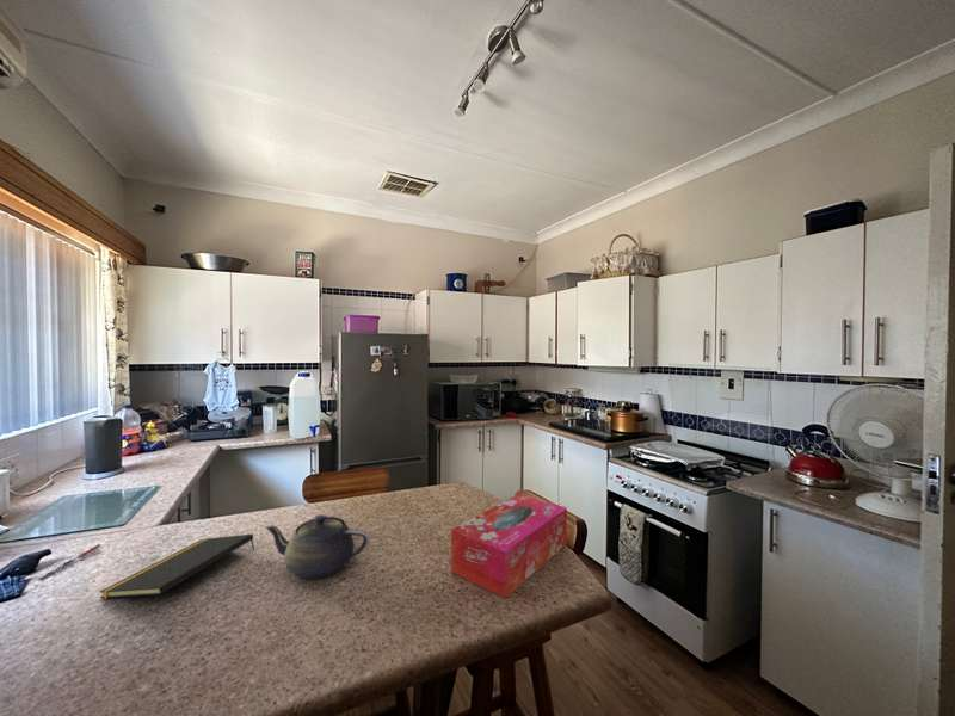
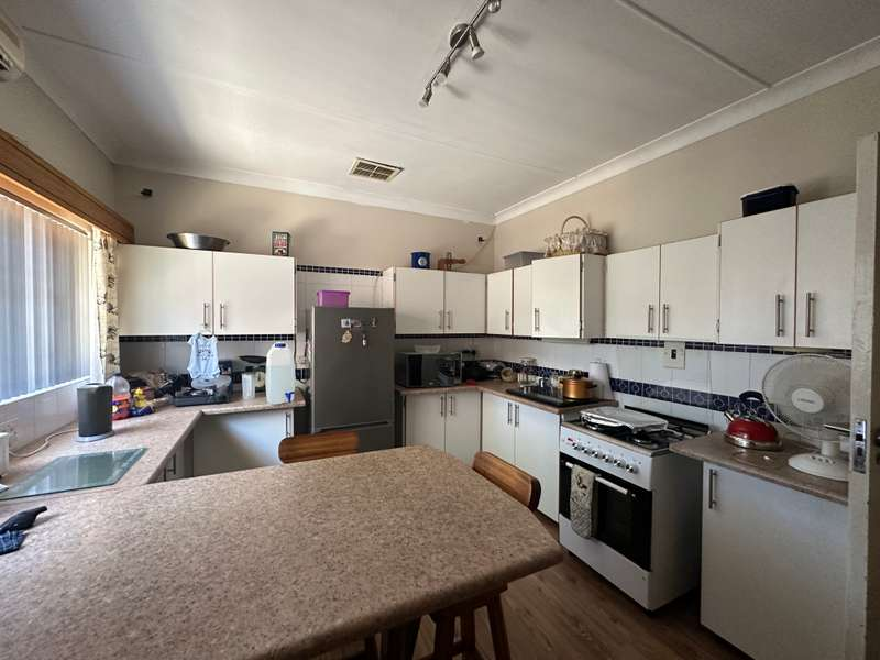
- pen [37,543,103,580]
- tissue box [450,493,568,599]
- teapot [264,513,370,580]
- notepad [98,533,255,599]
